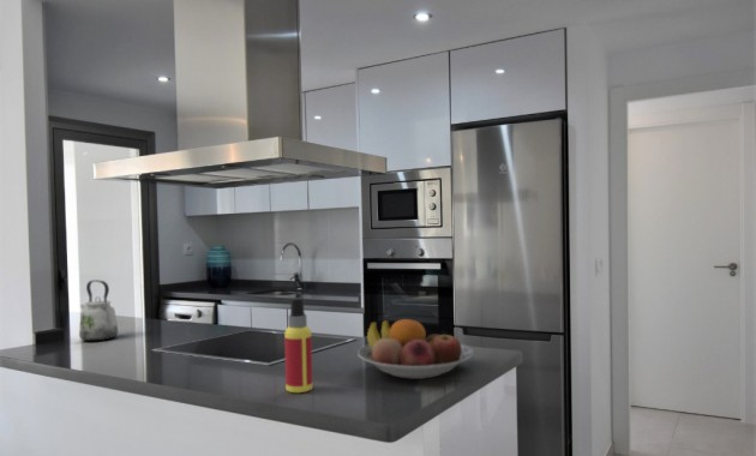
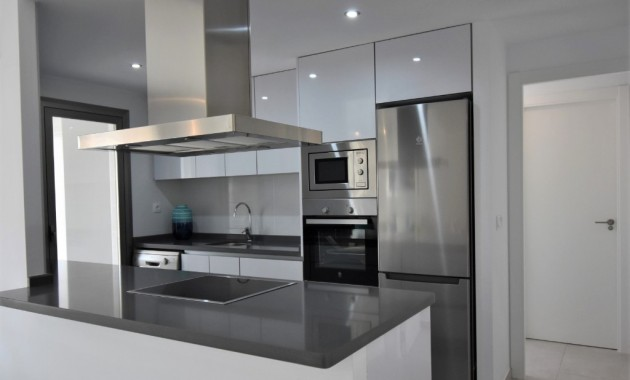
- spray bottle [283,296,313,394]
- kettle [78,280,119,342]
- fruit bowl [356,318,475,380]
